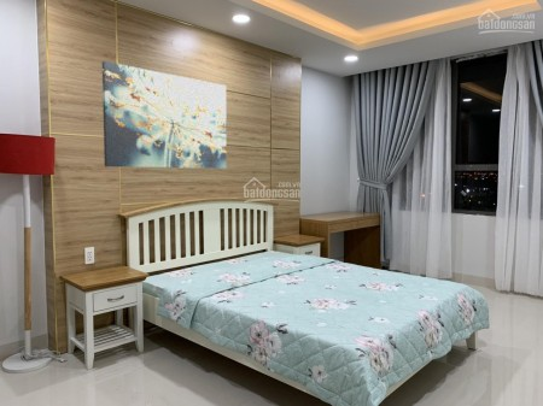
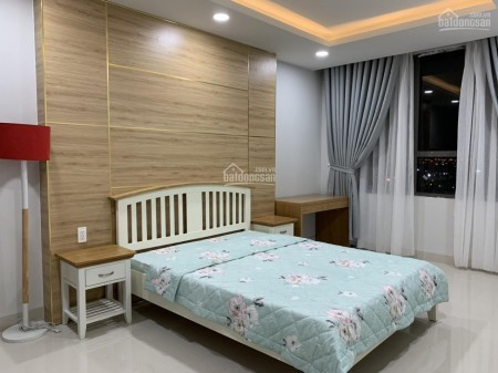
- wall art [101,60,227,170]
